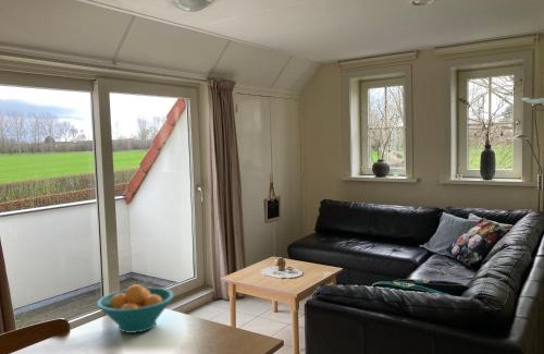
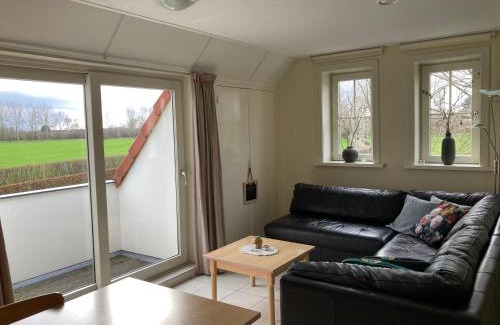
- fruit bowl [96,283,175,334]
